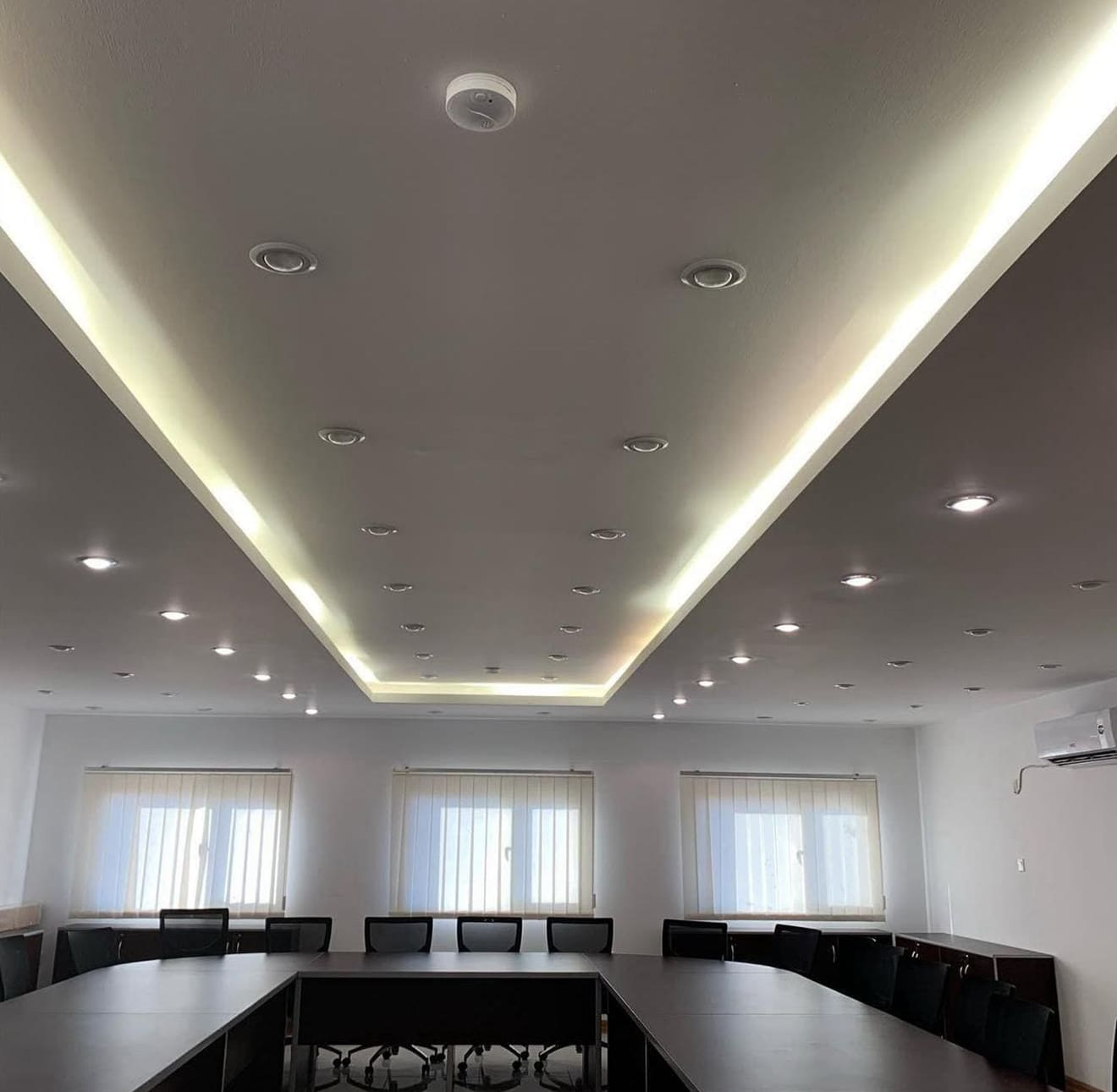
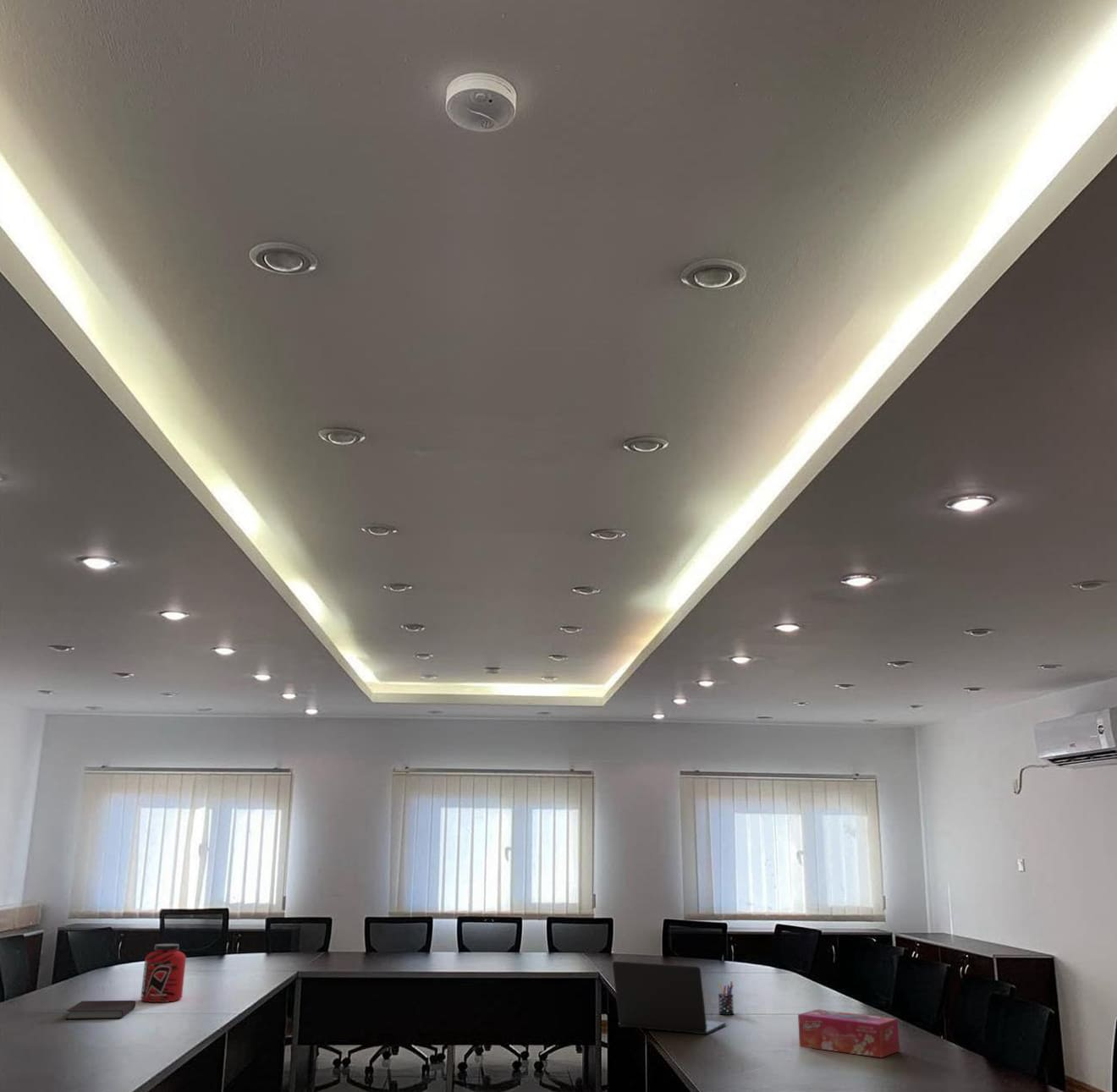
+ laptop [612,960,726,1035]
+ notebook [64,1000,136,1020]
+ pen holder [718,980,735,1016]
+ tissue box [797,1008,900,1058]
+ protein powder [140,943,187,1003]
